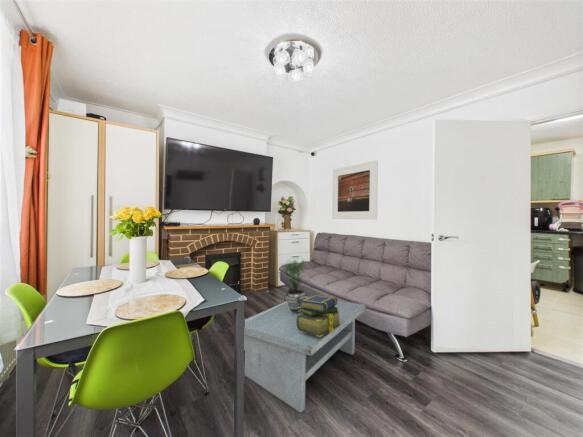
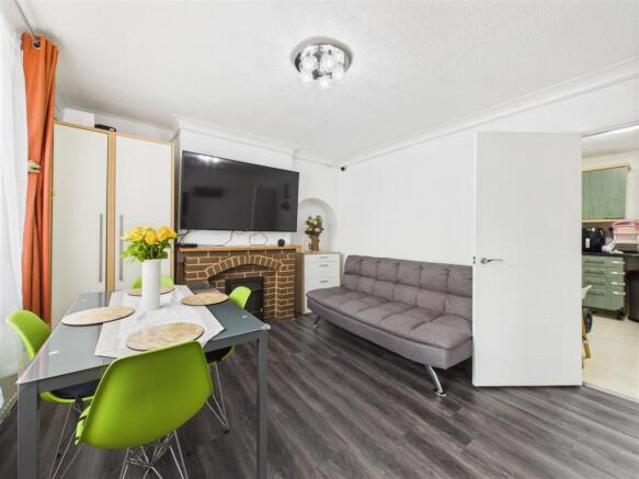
- stack of books [297,294,341,337]
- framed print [331,159,379,220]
- potted plant [276,258,308,312]
- coffee table [243,295,366,414]
